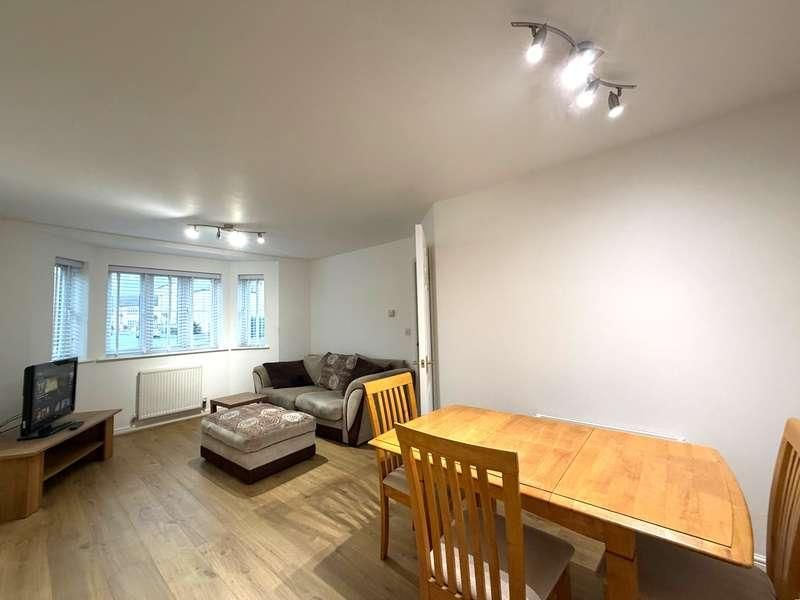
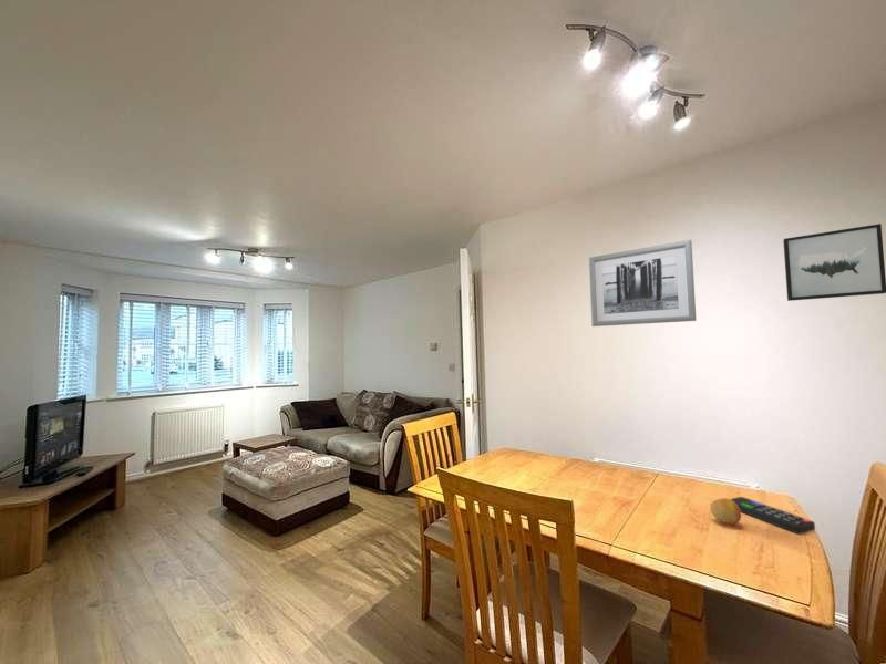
+ wall art [588,239,698,328]
+ wall art [782,222,886,302]
+ remote control [729,496,816,535]
+ fruit [709,497,742,526]
